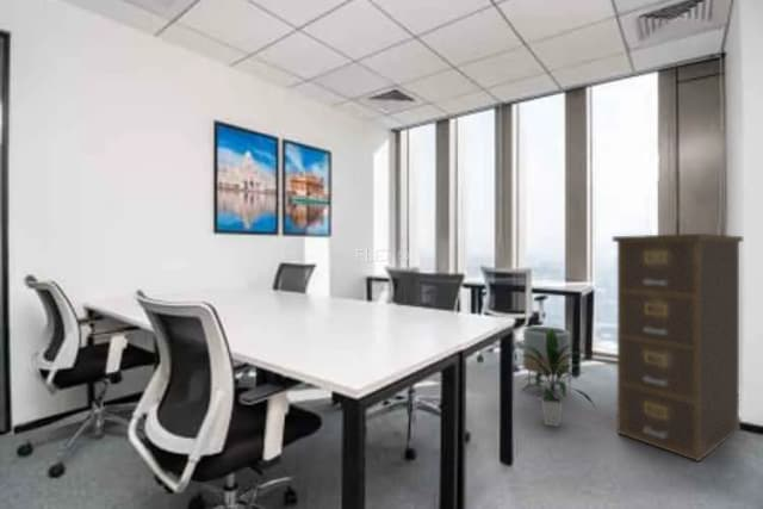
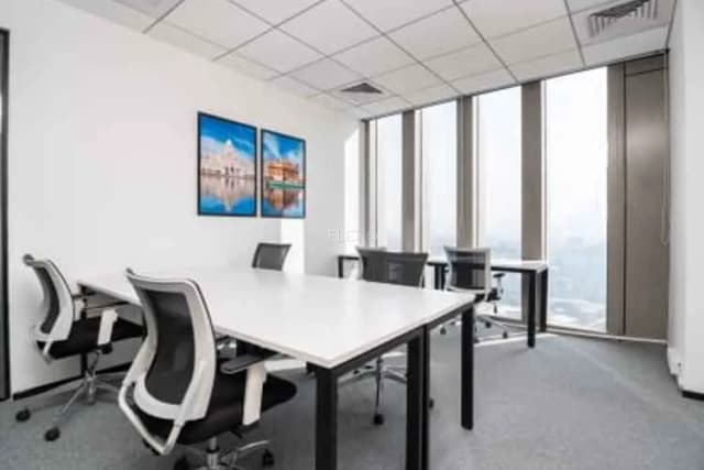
- filing cabinet [612,232,744,463]
- planter [522,325,571,397]
- indoor plant [517,327,598,428]
